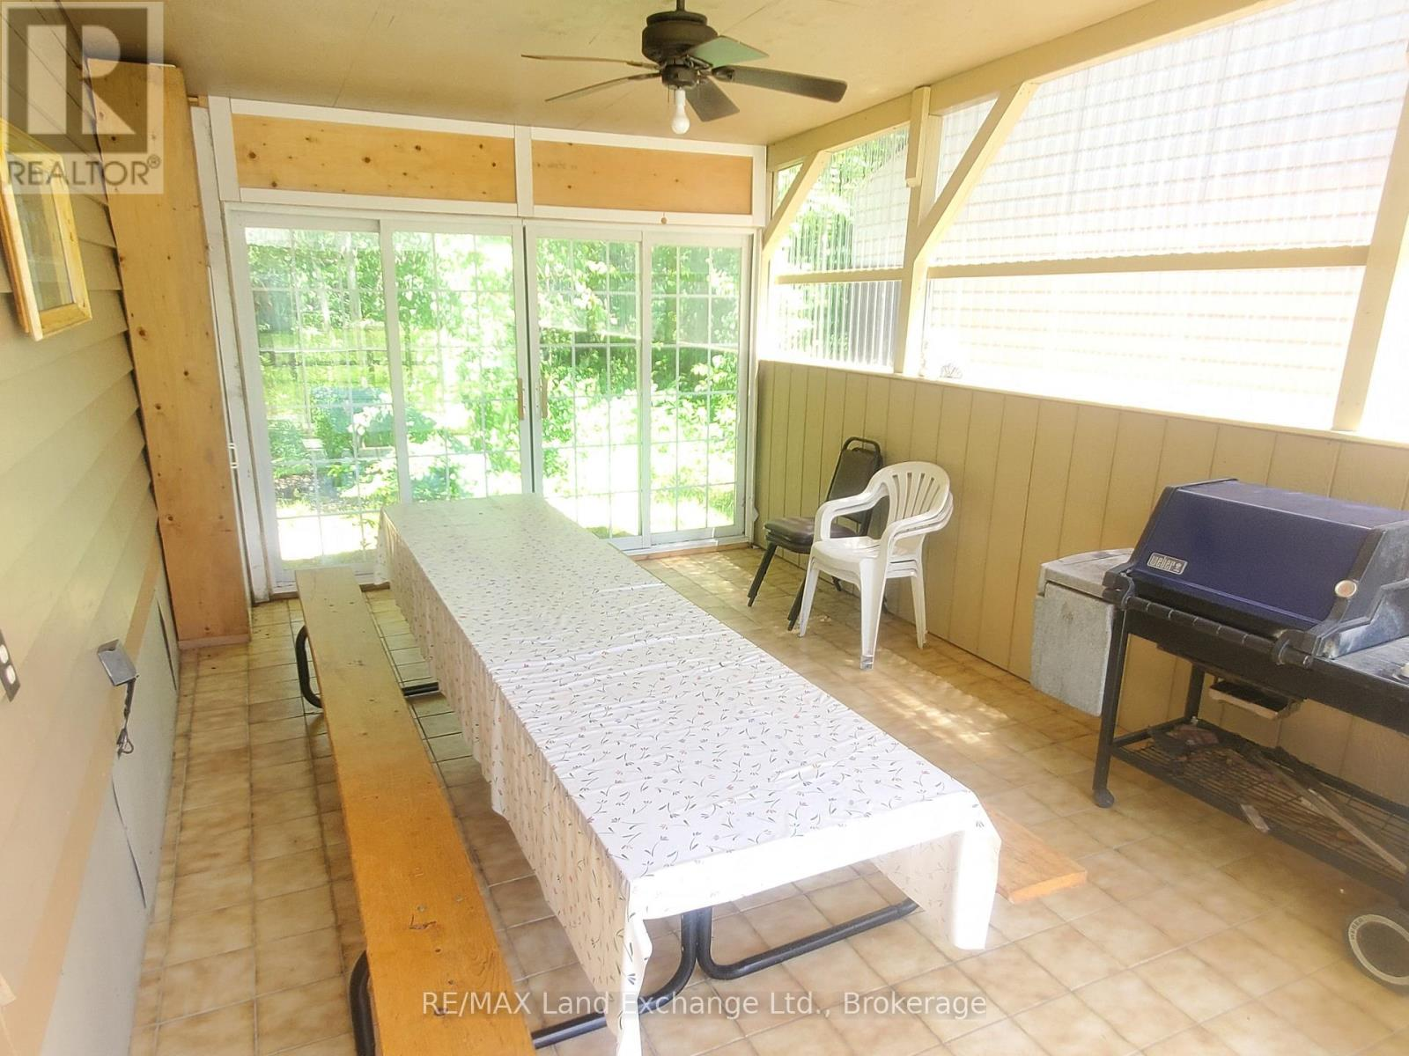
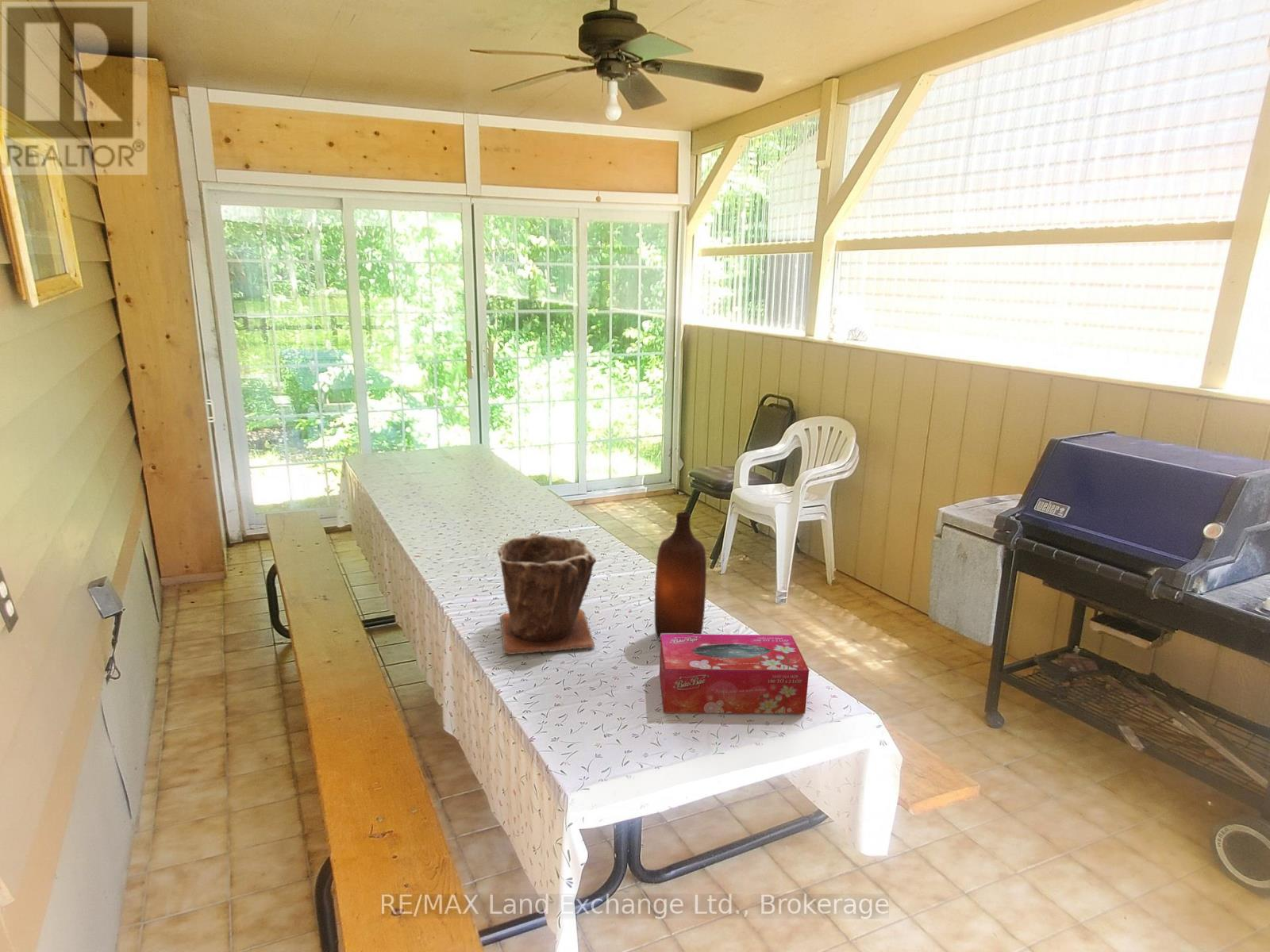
+ plant pot [497,532,597,655]
+ tissue box [659,634,810,715]
+ bottle [654,511,707,643]
